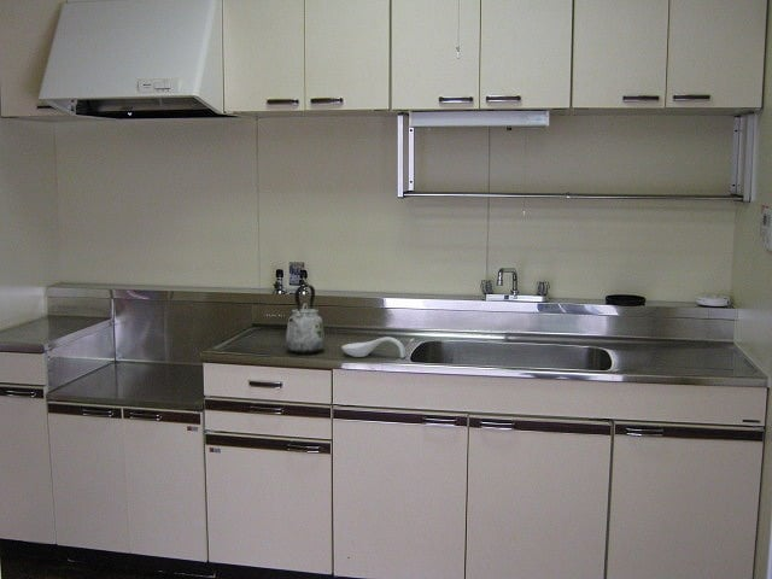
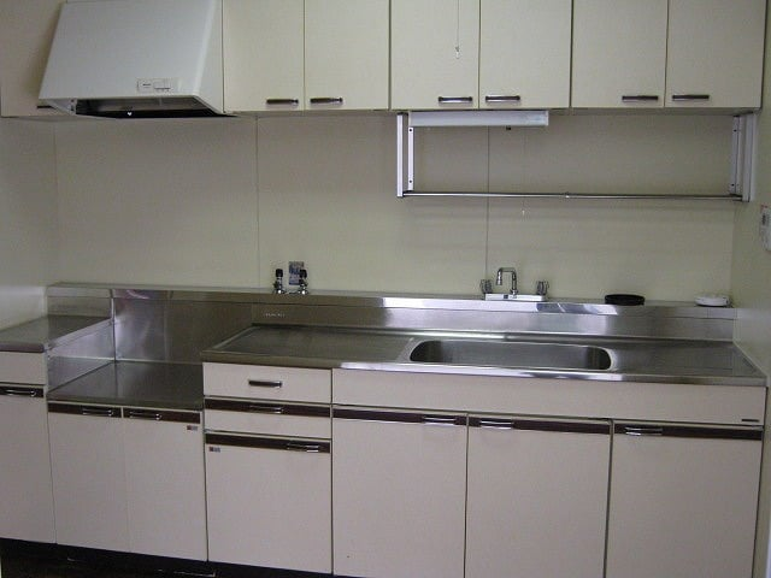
- kettle [285,283,326,355]
- spoon rest [340,335,407,359]
